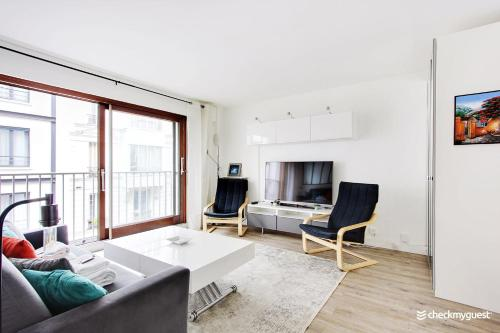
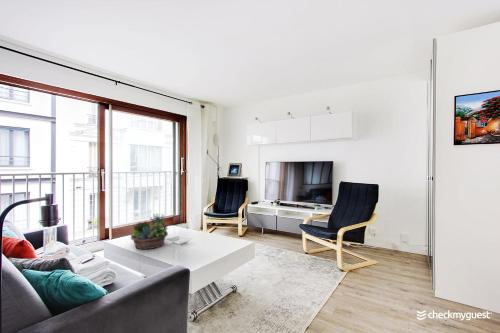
+ succulent planter [130,212,169,250]
